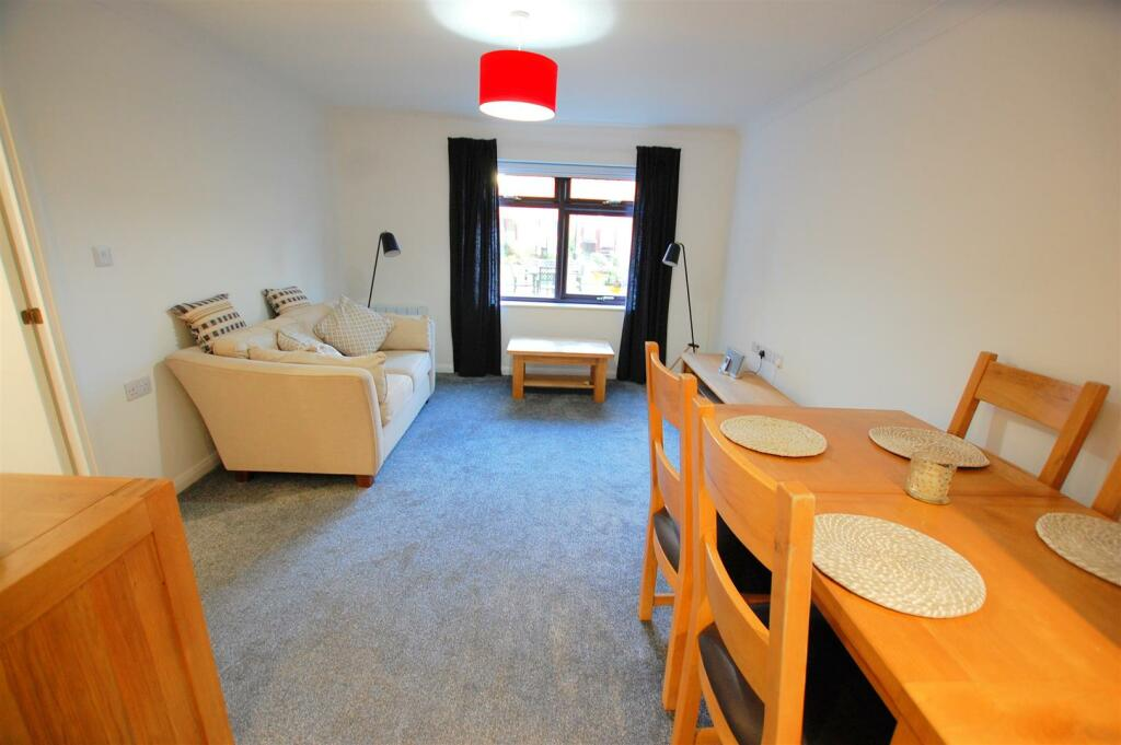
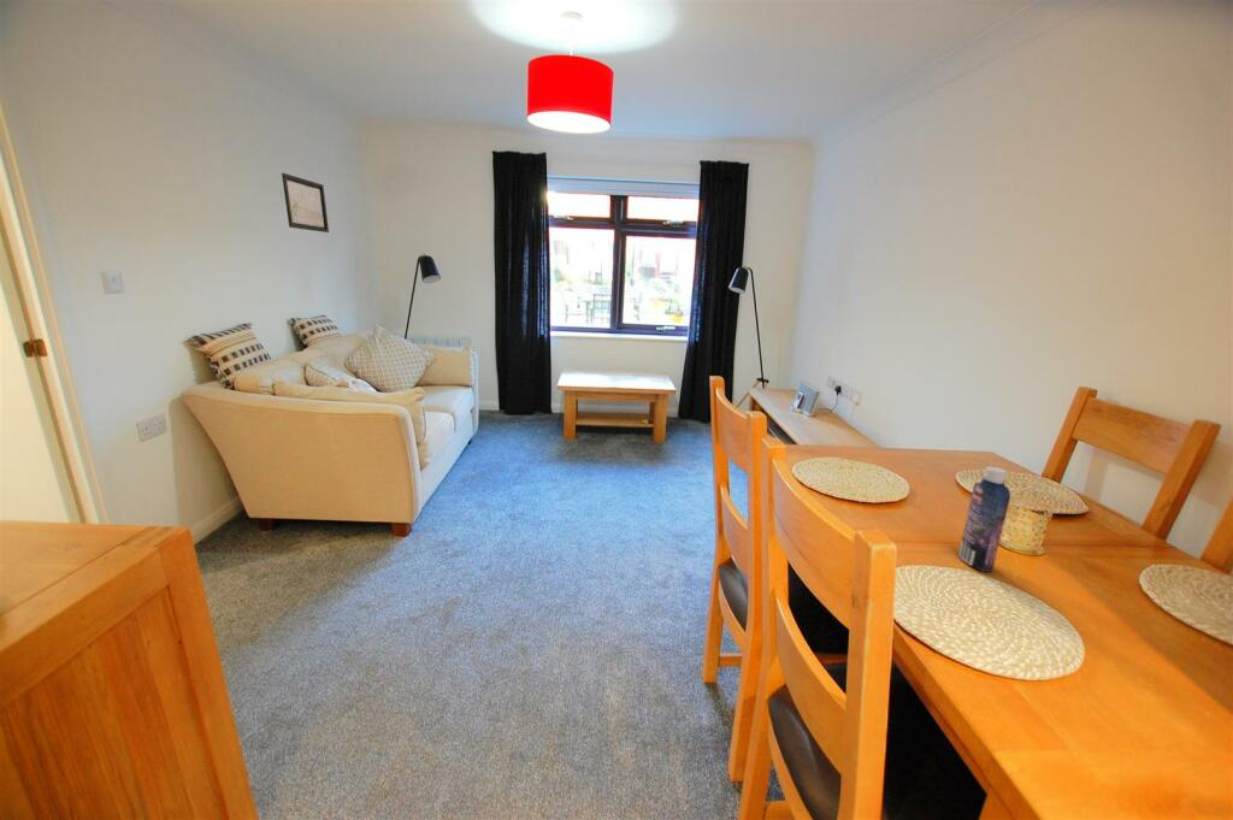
+ bottle [957,465,1011,573]
+ wall art [281,172,330,234]
